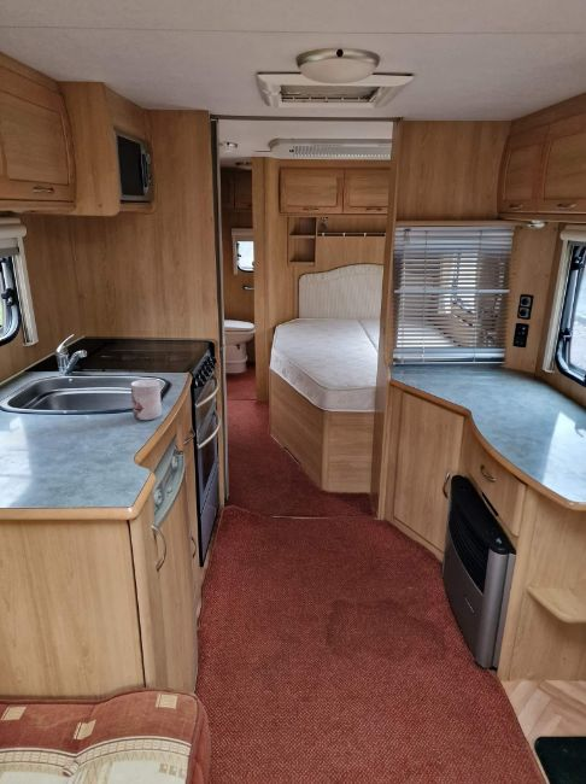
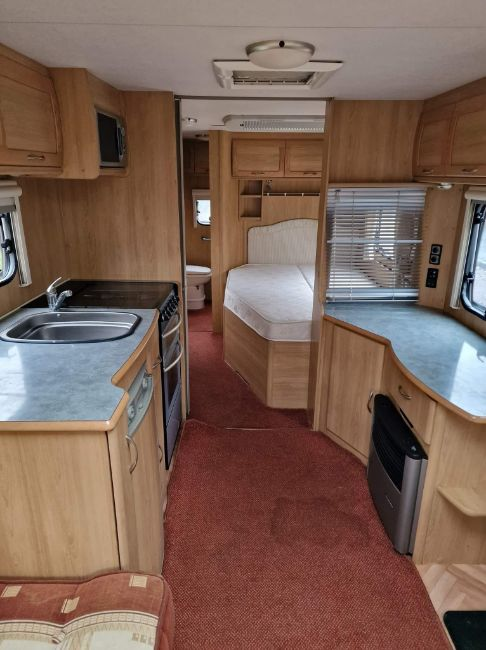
- mug [130,379,163,421]
